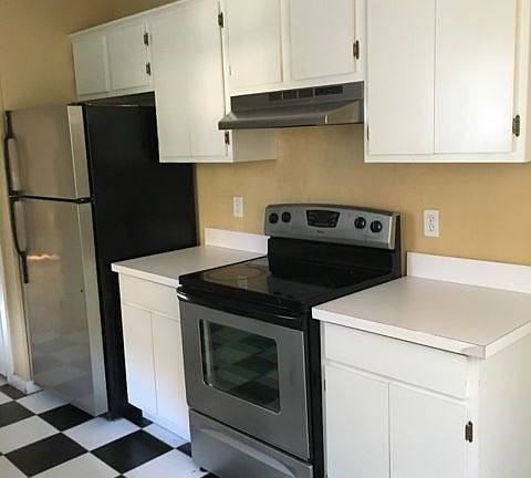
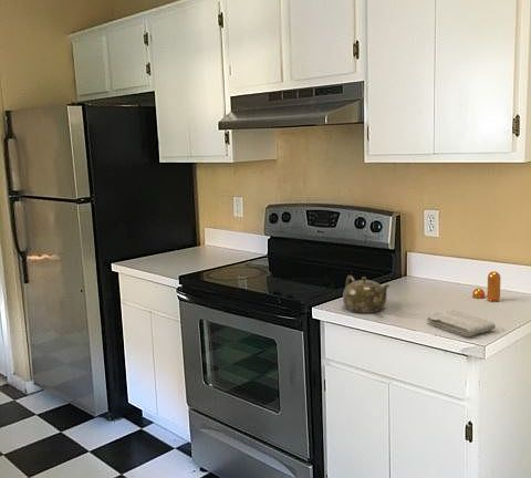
+ pepper shaker [471,270,501,302]
+ teapot [342,274,391,313]
+ washcloth [426,309,497,337]
